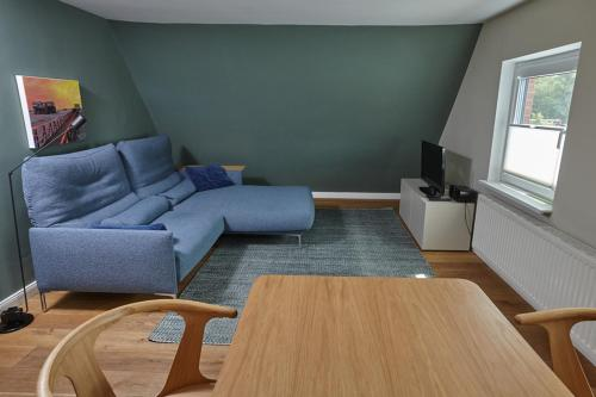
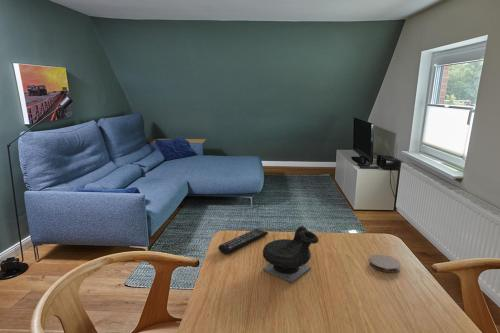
+ coaster [368,253,402,274]
+ remote control [217,227,269,255]
+ teapot [262,225,319,284]
